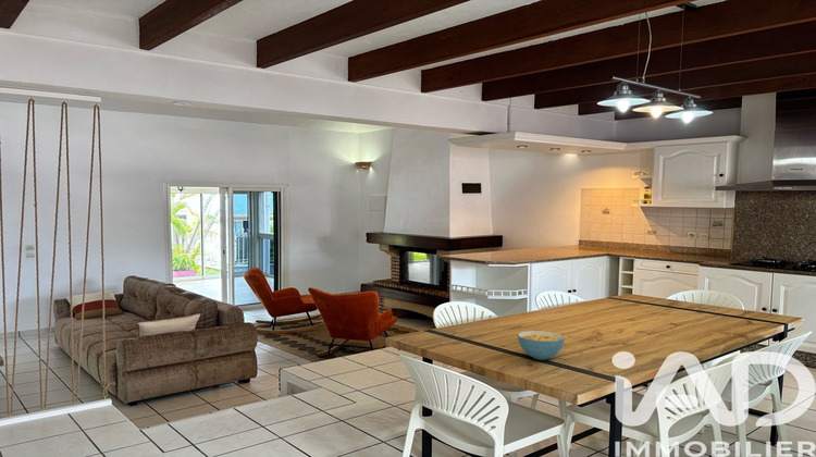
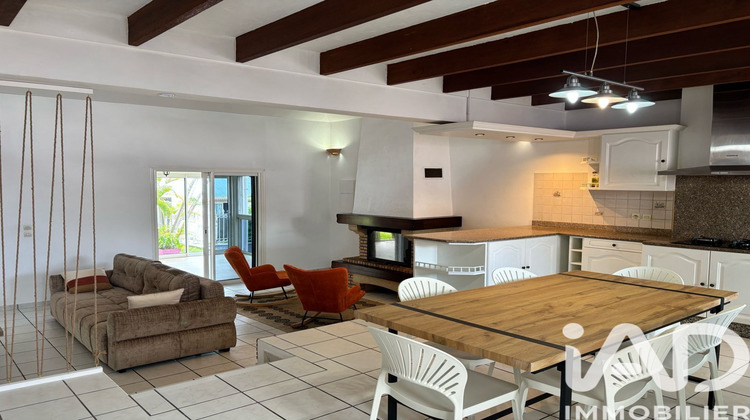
- cereal bowl [517,330,566,361]
